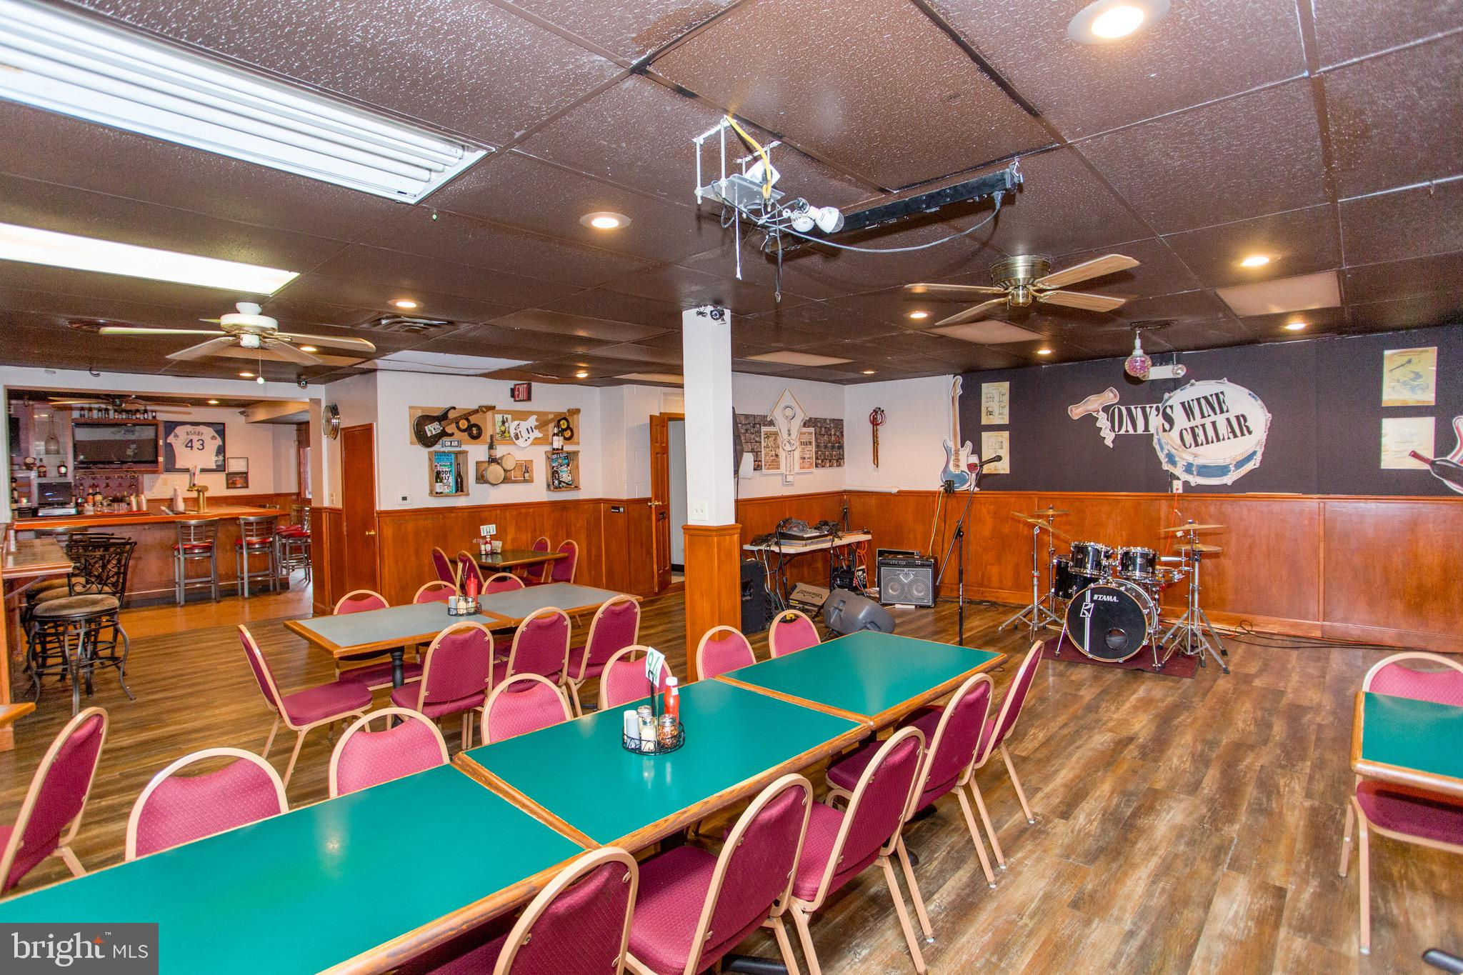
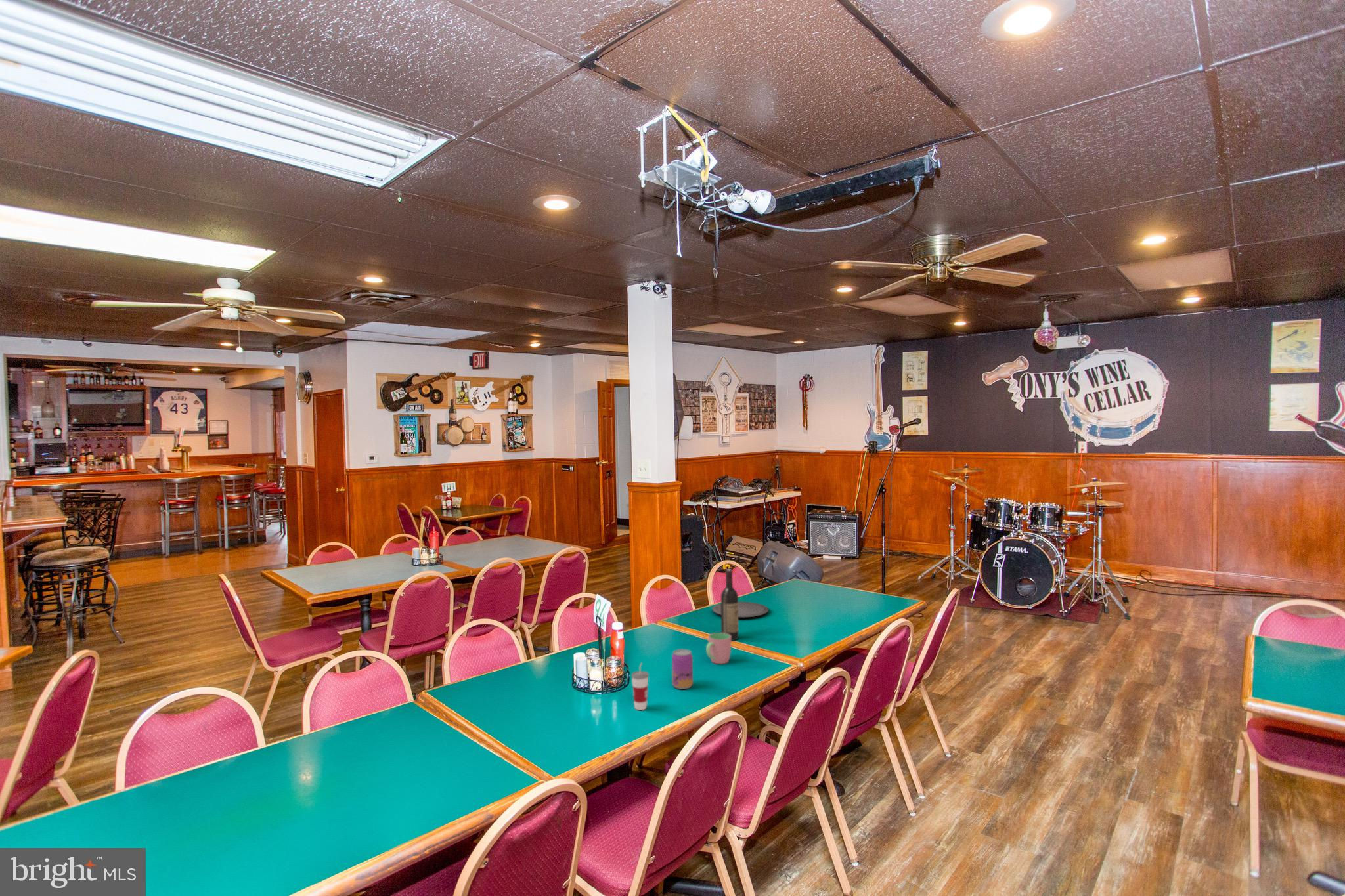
+ wine bottle [720,568,739,641]
+ cup [705,632,732,665]
+ beer can [671,649,694,690]
+ plate [712,601,769,618]
+ cup [631,662,650,711]
